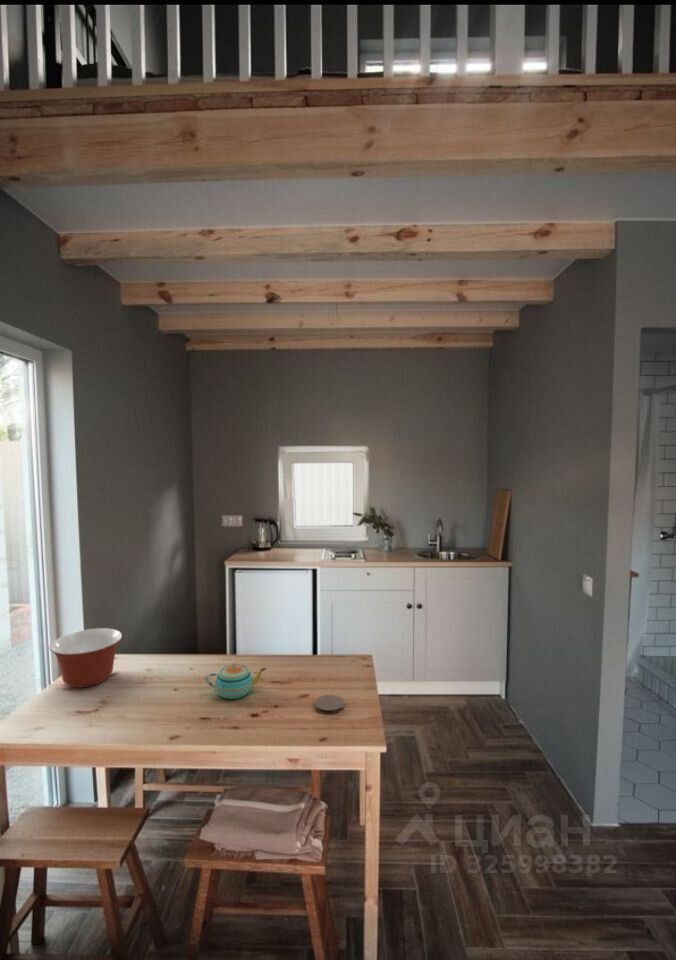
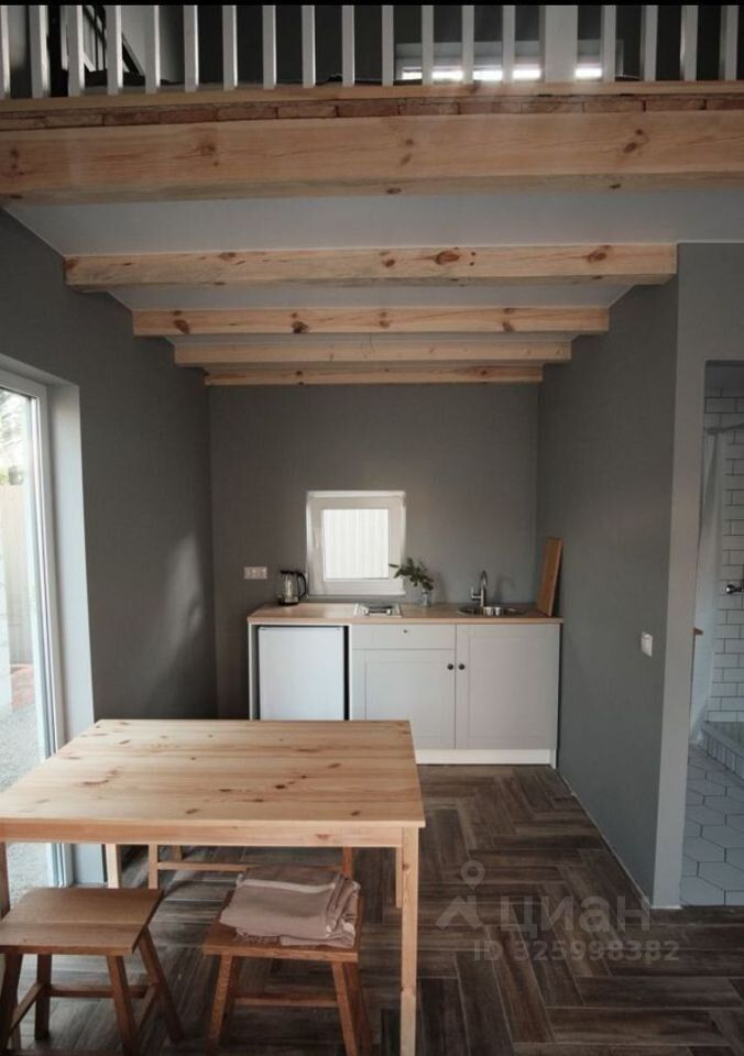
- mixing bowl [48,627,123,688]
- coaster [314,694,345,715]
- teapot [204,662,268,700]
